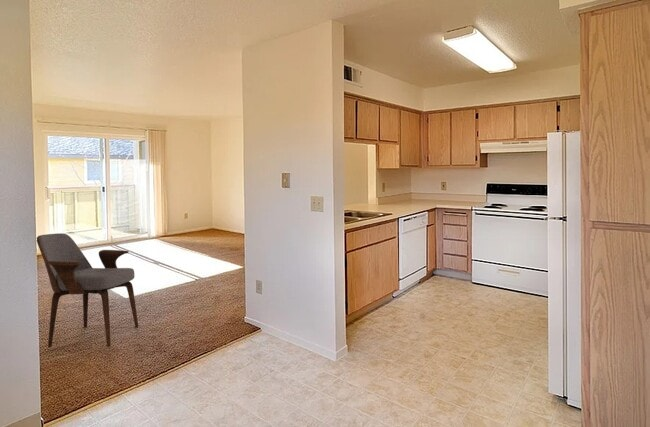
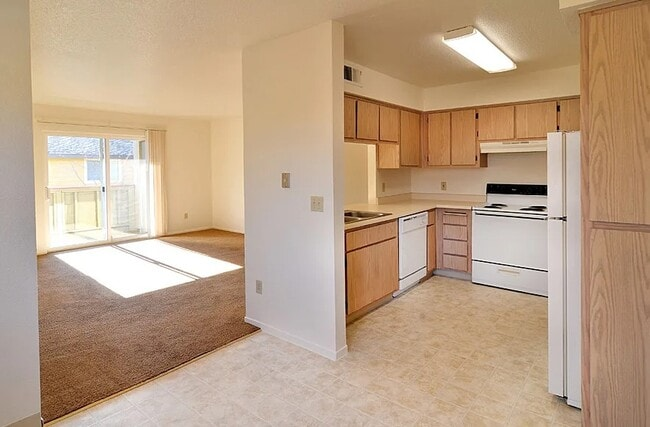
- armchair [36,232,139,348]
